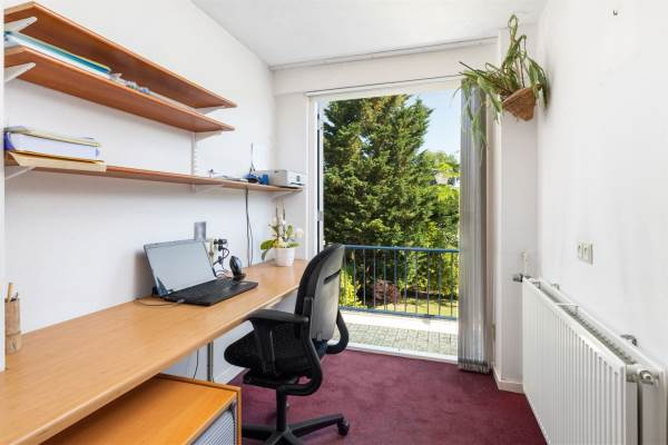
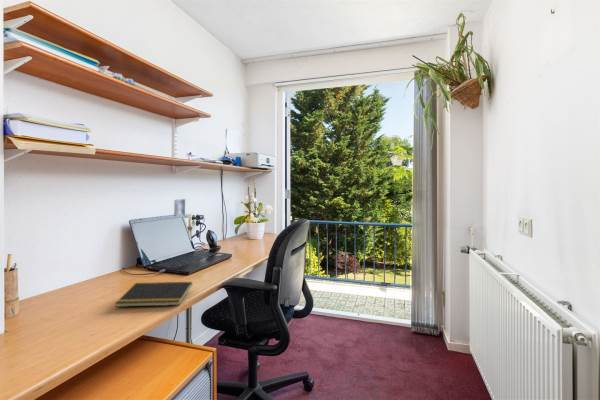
+ notepad [114,281,193,308]
